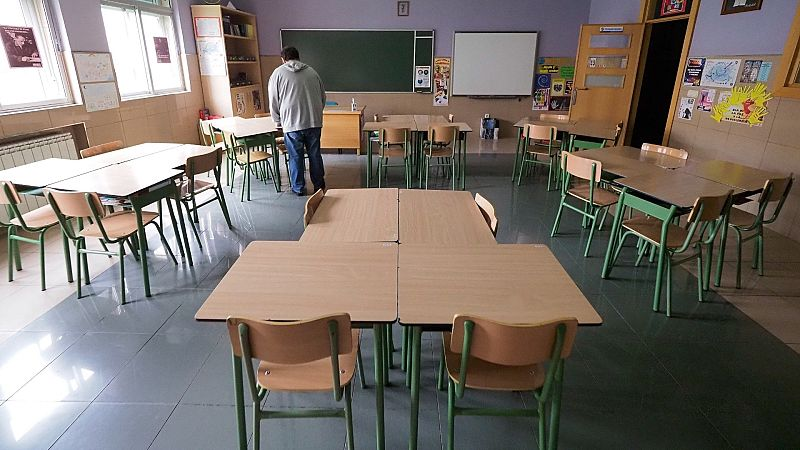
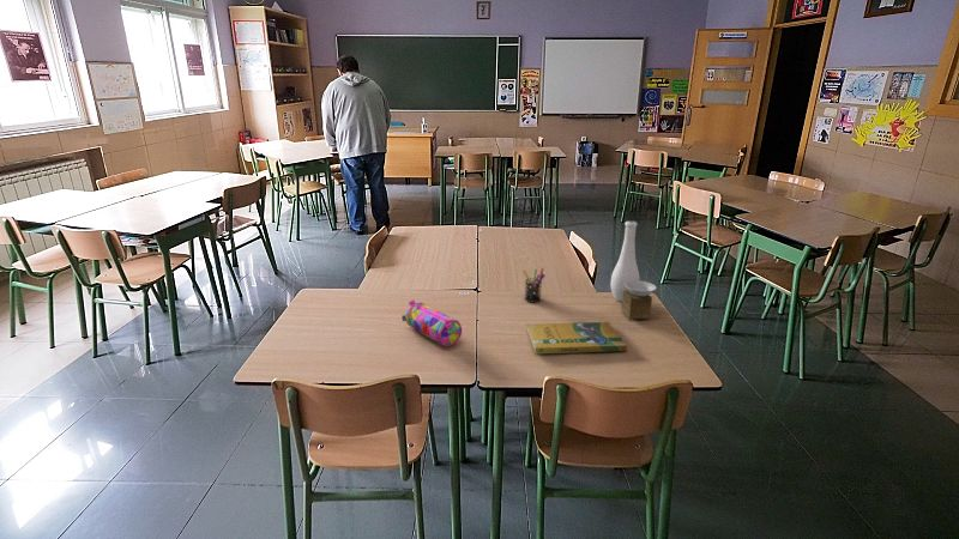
+ pen holder [521,267,547,303]
+ pencil case [400,299,463,347]
+ booklet [525,321,628,355]
+ vase [609,220,658,320]
